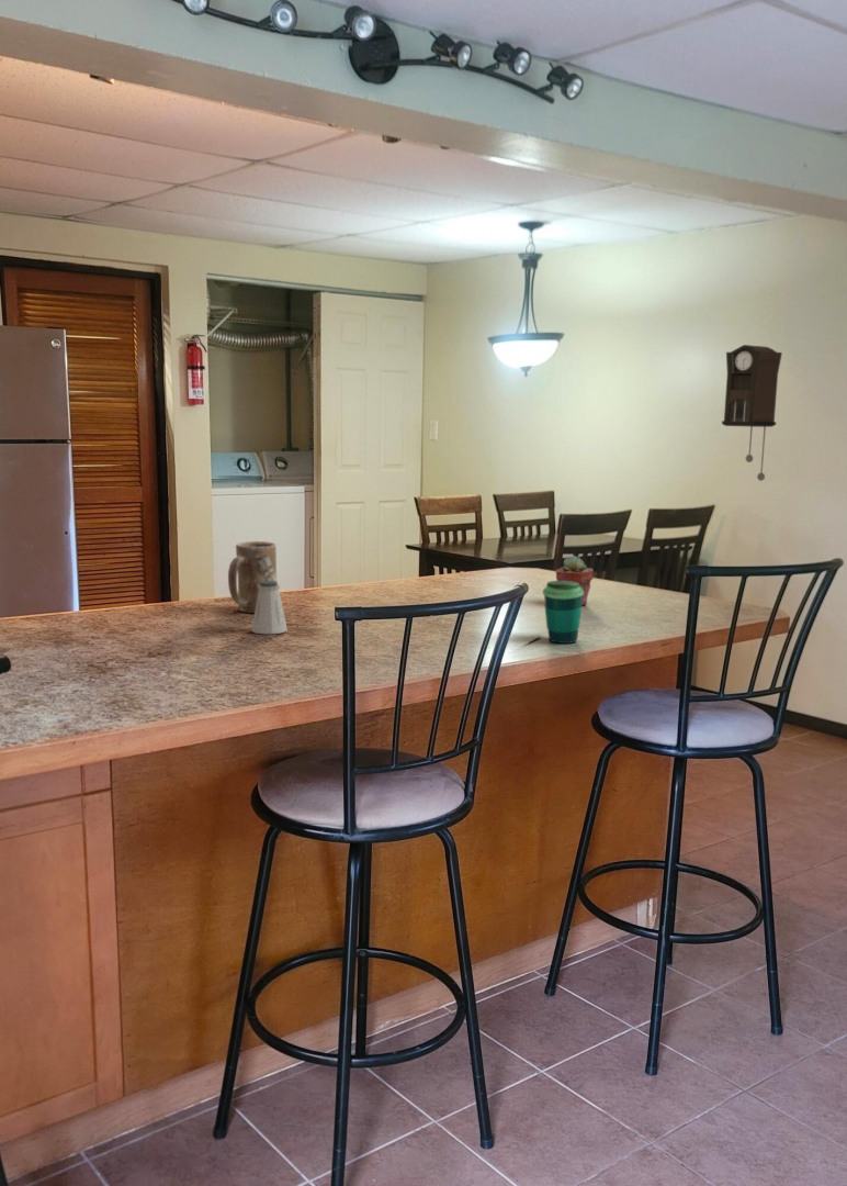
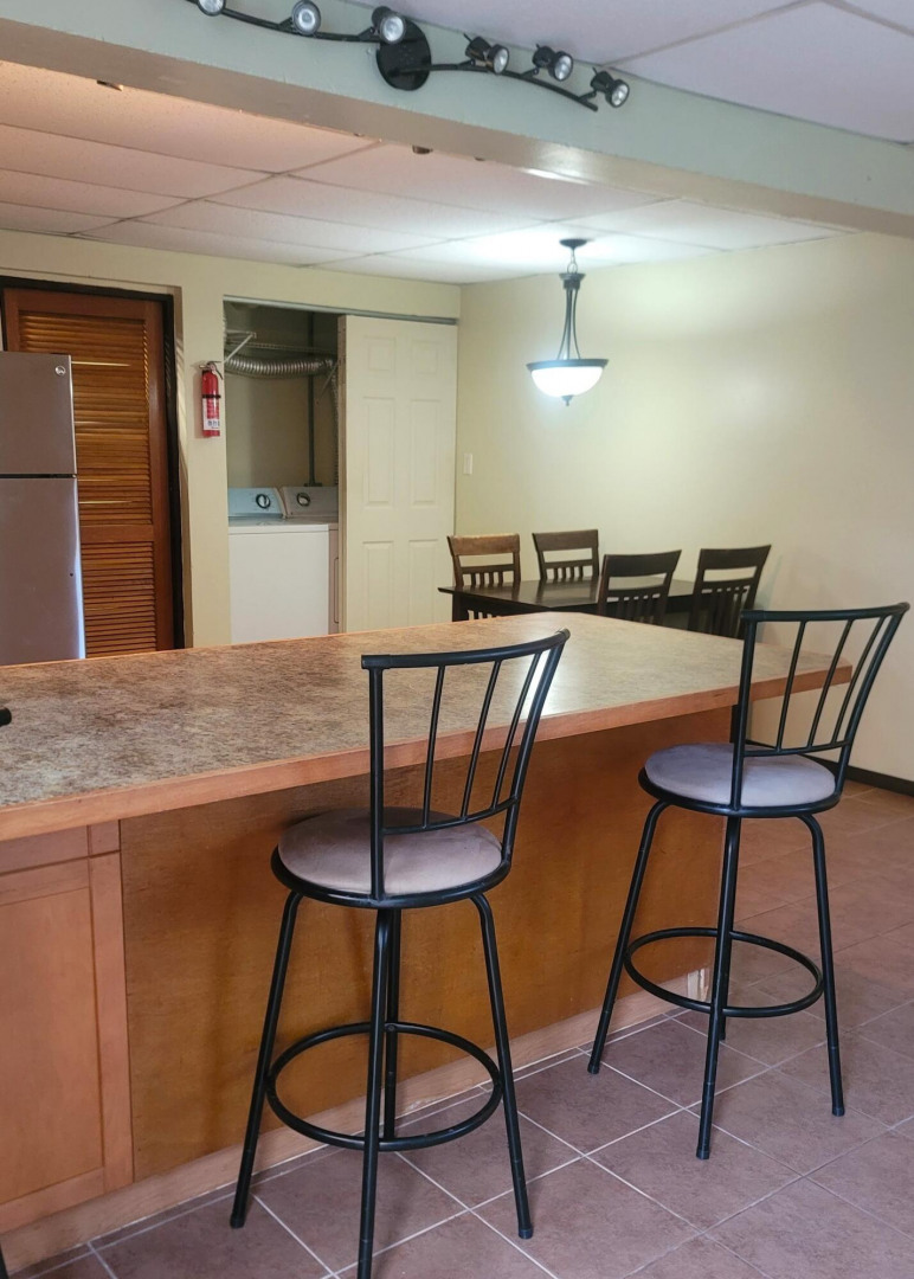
- pendulum clock [721,344,783,482]
- saltshaker [250,581,289,635]
- mug [227,540,278,614]
- potted succulent [555,555,595,606]
- cup [542,580,584,645]
